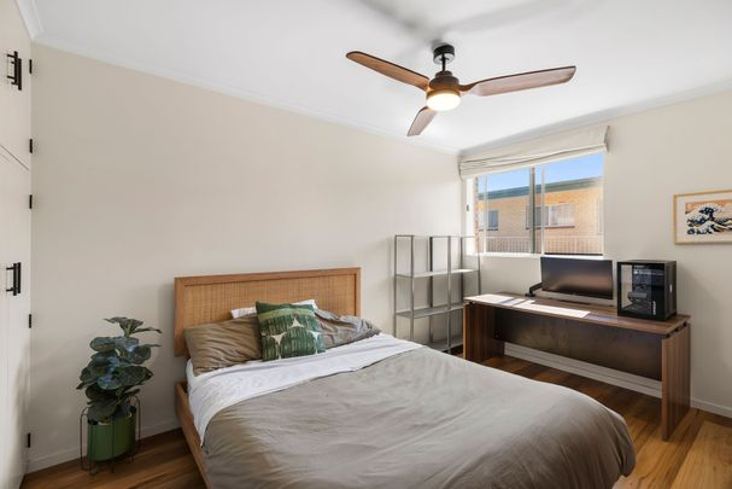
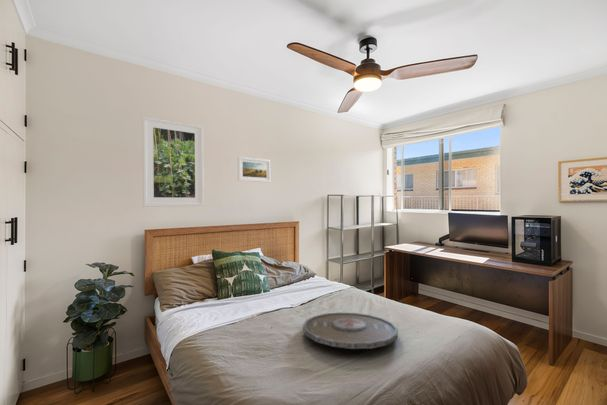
+ serving tray [302,312,399,350]
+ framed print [141,116,205,208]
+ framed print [237,156,271,183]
